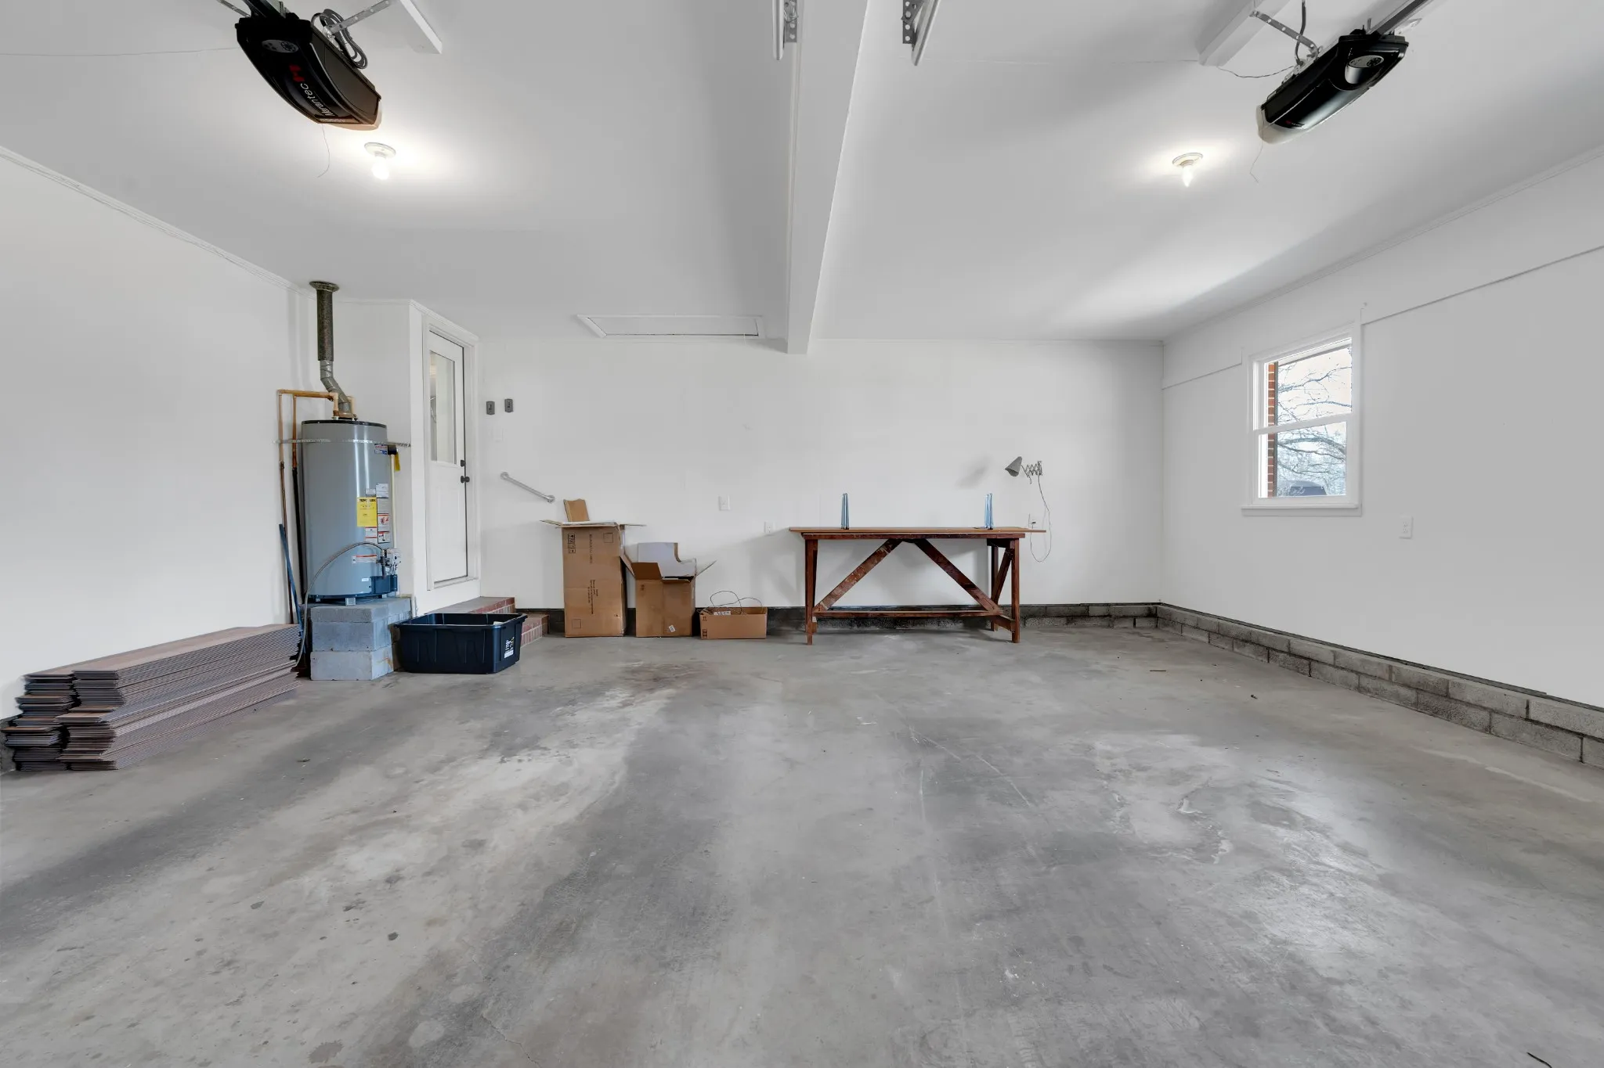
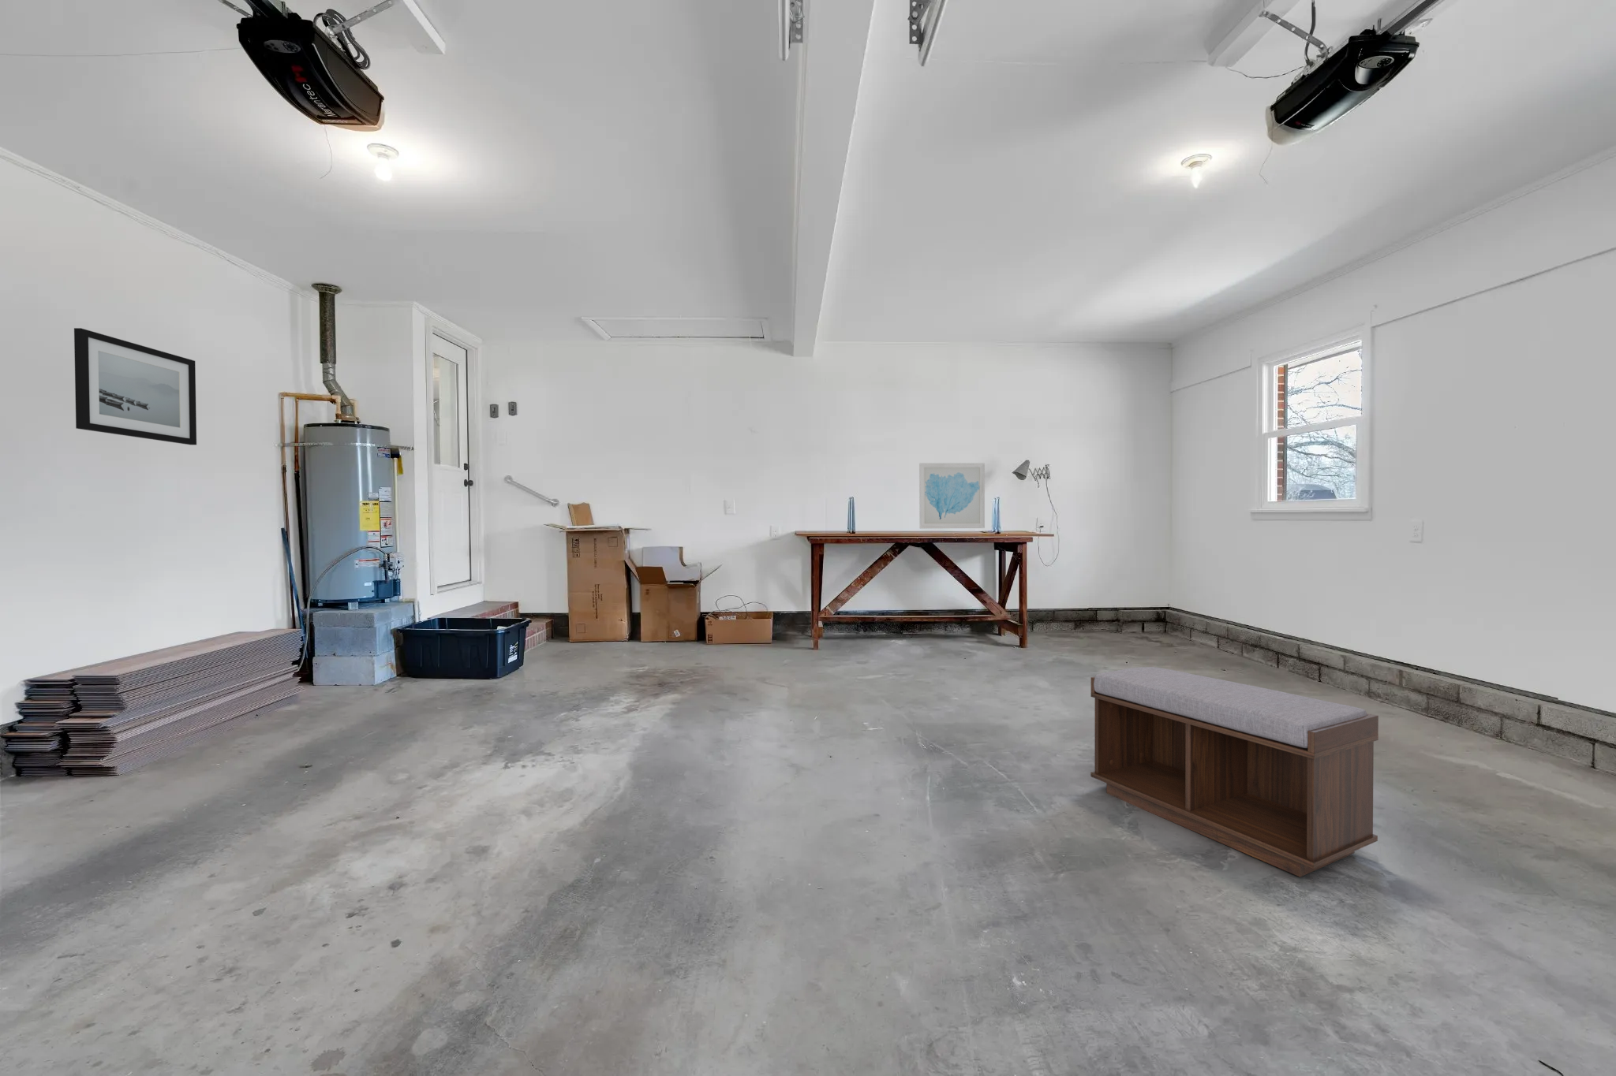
+ wall art [918,462,985,528]
+ bench [1090,666,1379,878]
+ wall art [73,327,197,446]
